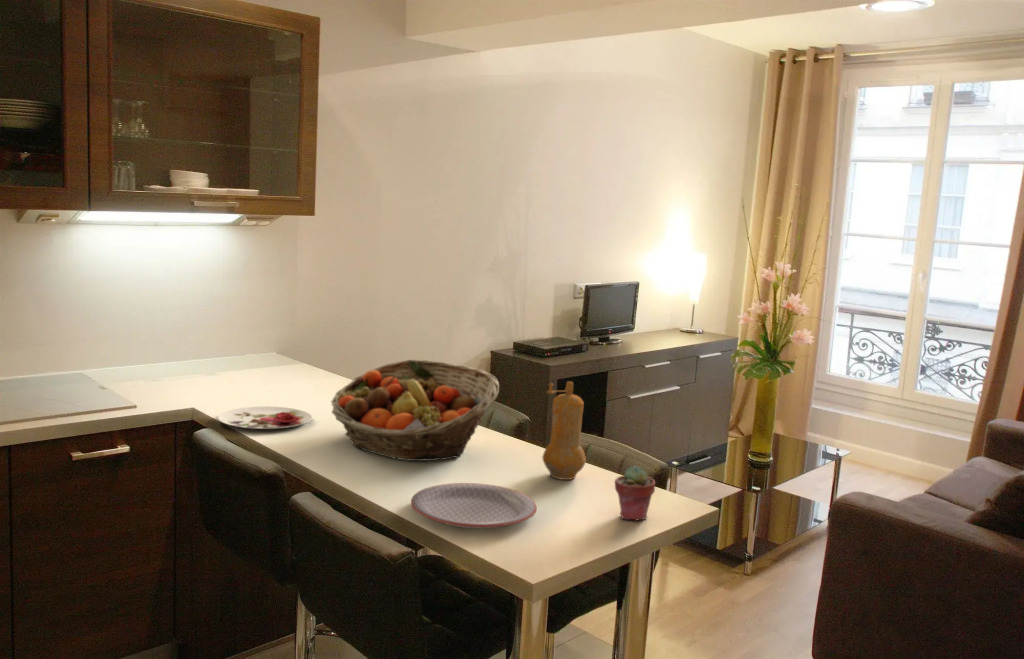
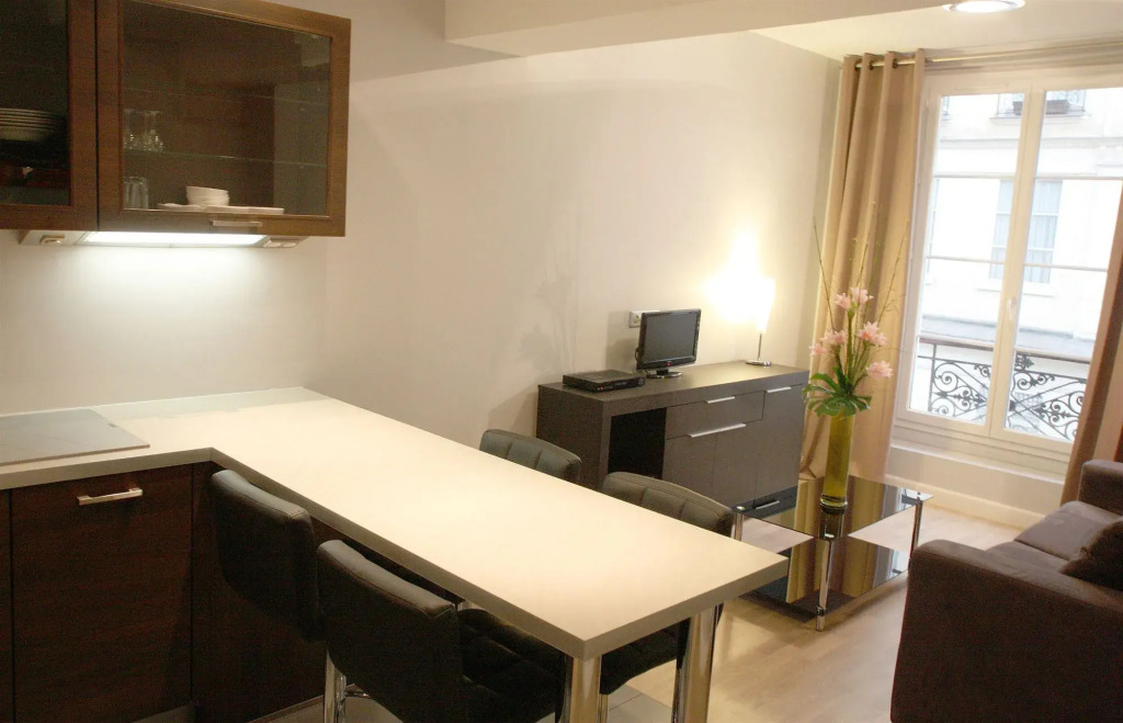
- plate [217,406,313,430]
- pepper mill [541,380,587,481]
- plate [410,482,538,529]
- potted succulent [614,465,656,521]
- fruit basket [330,359,500,462]
